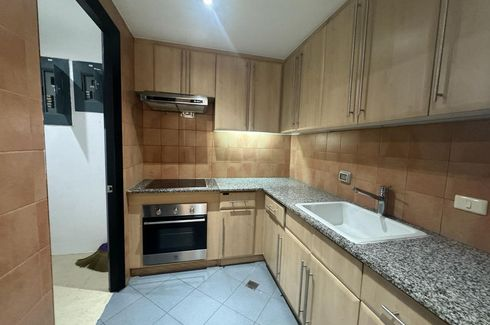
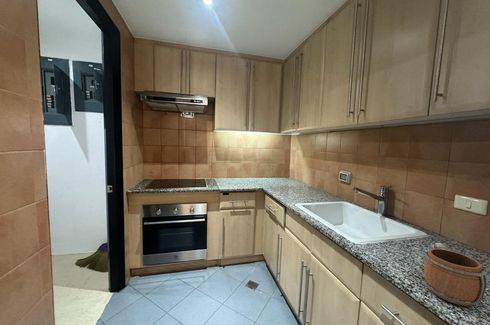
+ mug [423,242,488,307]
